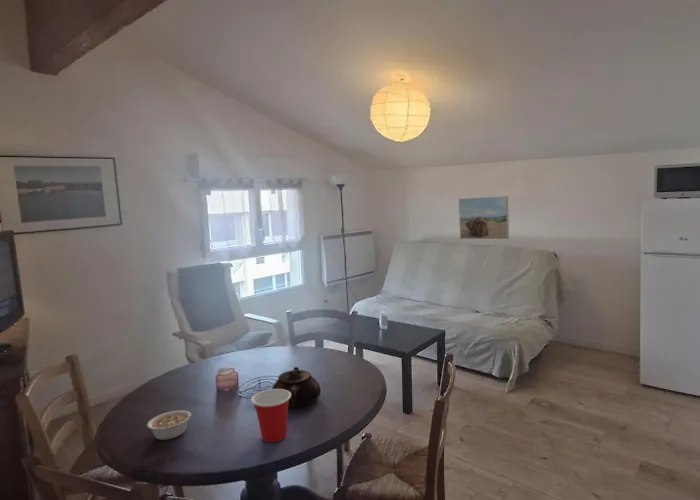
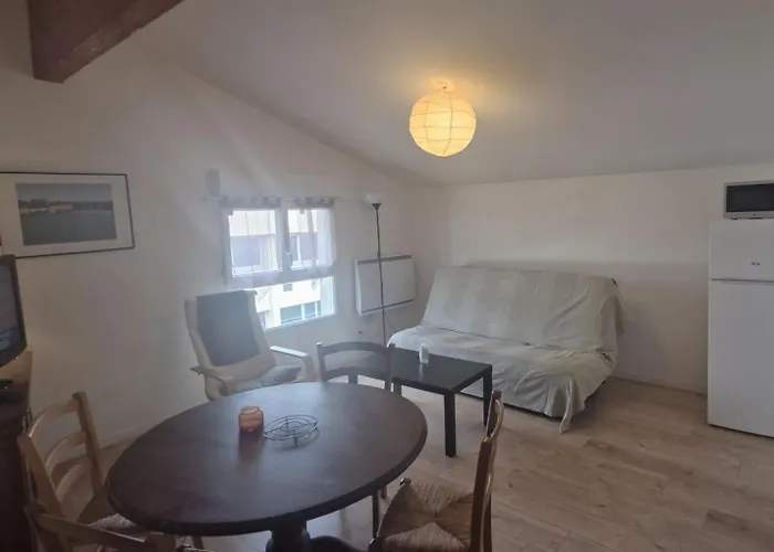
- cup [250,388,291,443]
- legume [146,409,200,441]
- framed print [458,195,510,240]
- teapot [271,366,322,409]
